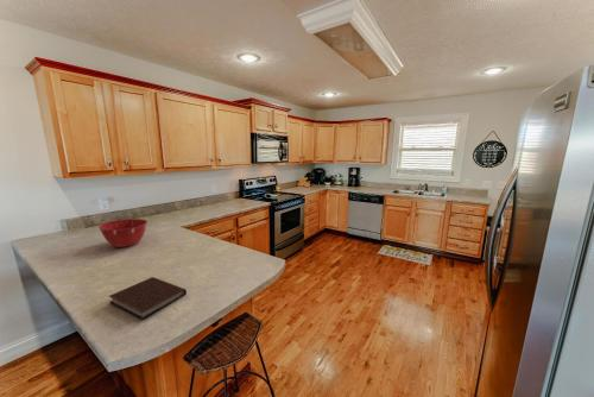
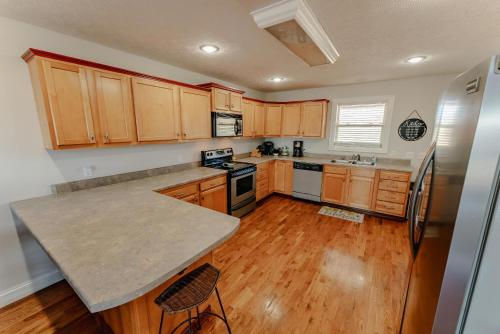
- mixing bowl [97,218,148,248]
- notebook [108,276,188,321]
